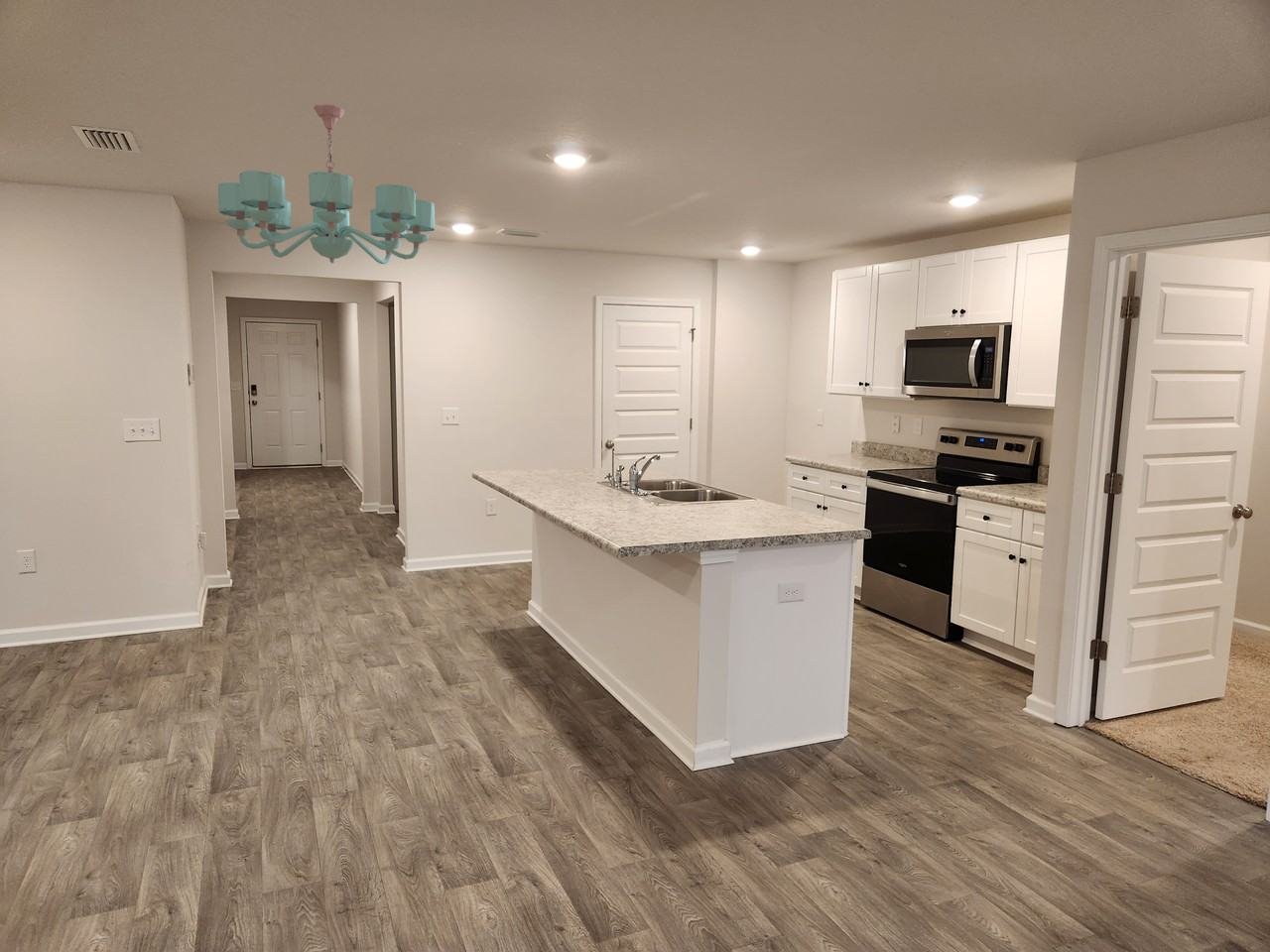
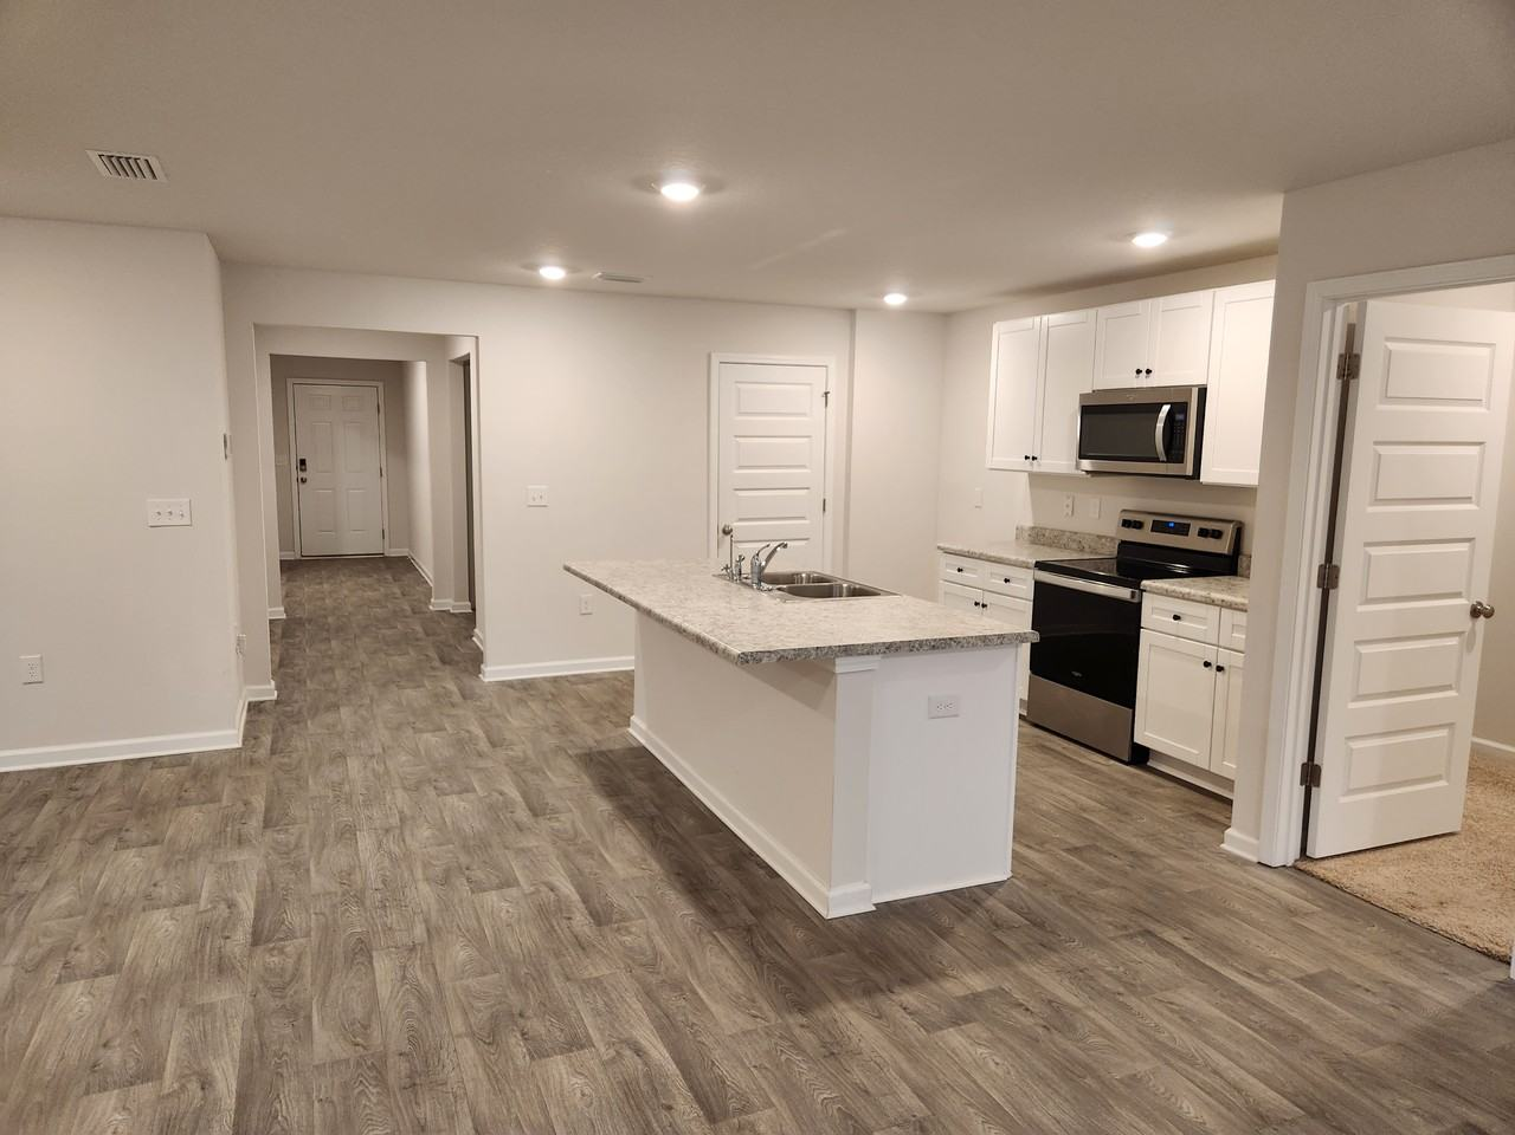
- chandelier [217,103,436,265]
